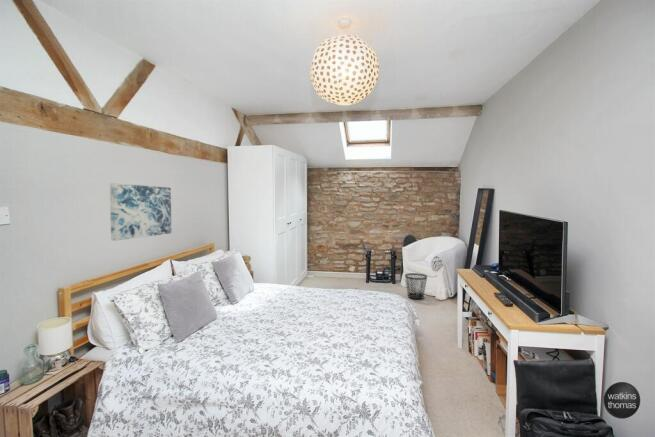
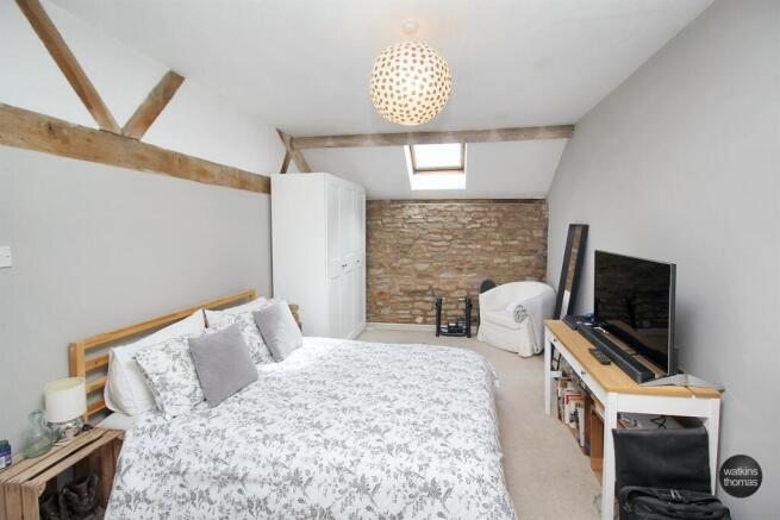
- wall art [109,183,172,242]
- wastebasket [404,272,428,300]
